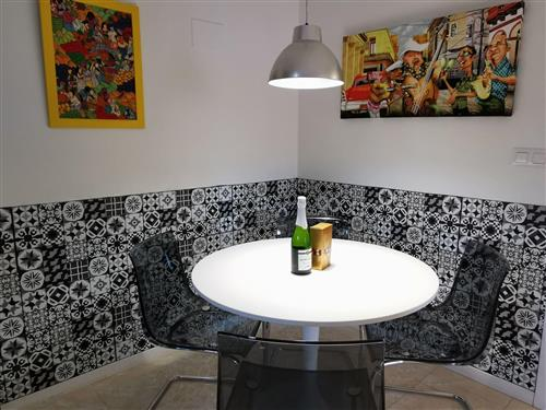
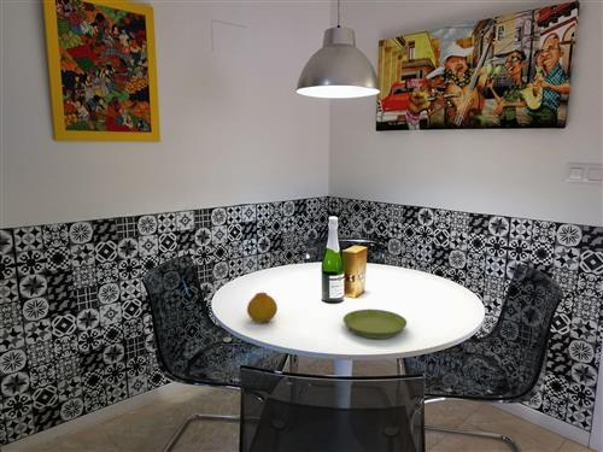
+ fruit [246,292,279,323]
+ saucer [343,309,408,340]
